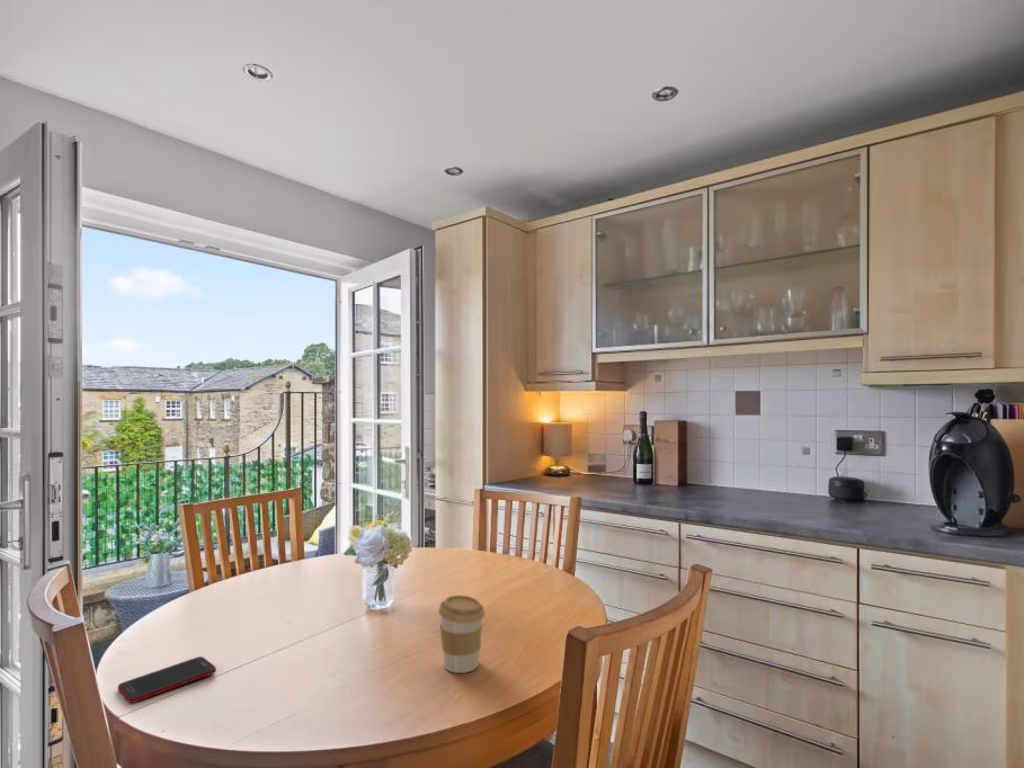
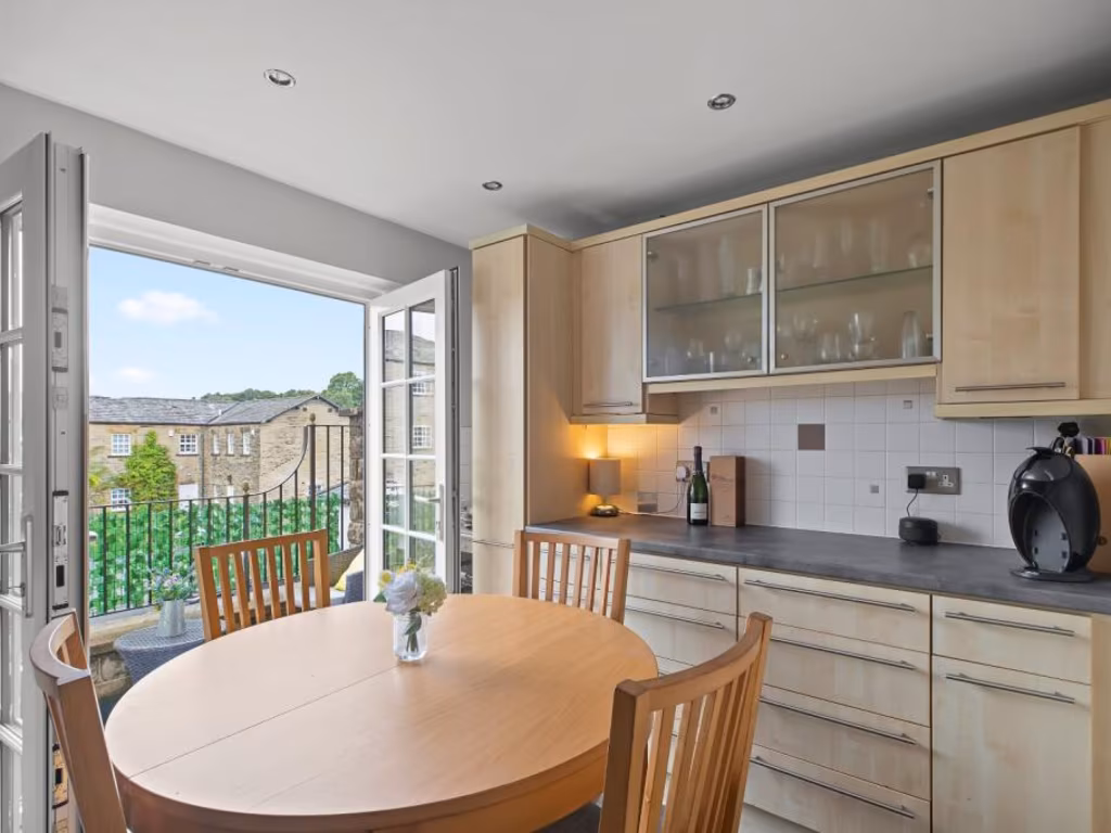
- coffee cup [437,594,486,674]
- cell phone [117,656,217,704]
